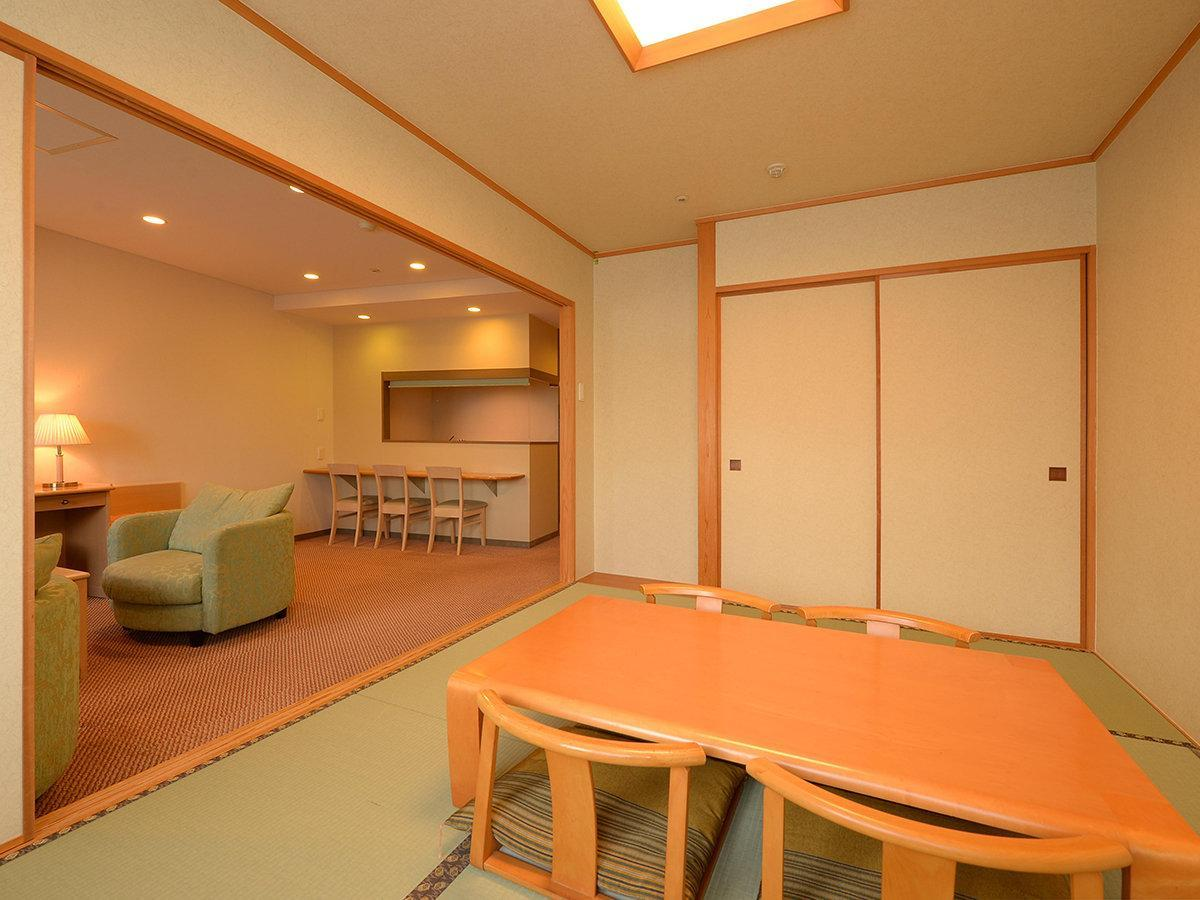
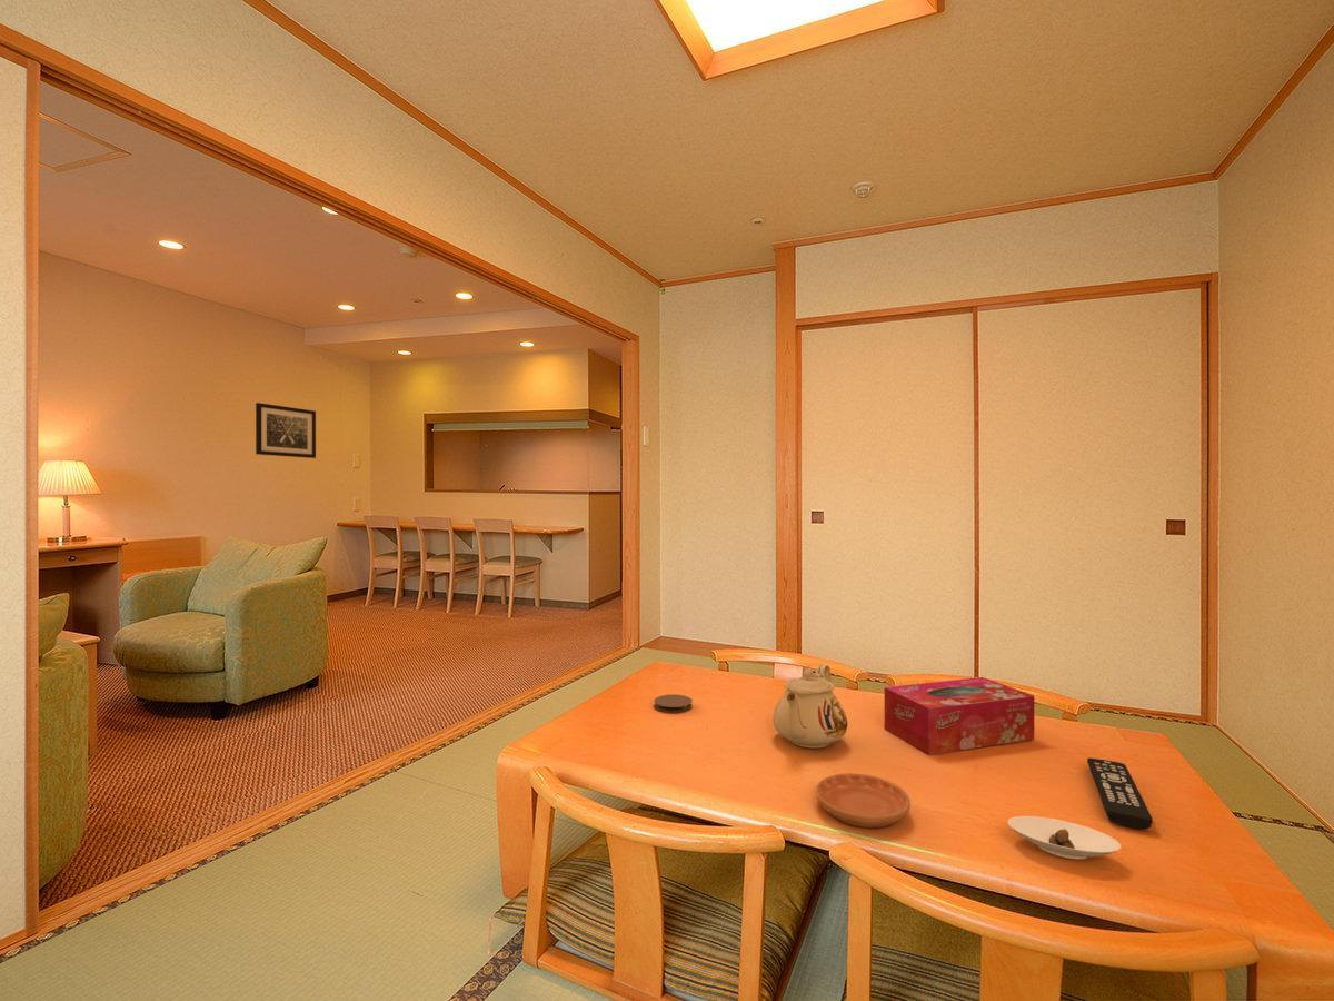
+ tissue box [884,676,1035,755]
+ remote control [1086,757,1154,830]
+ coaster [654,693,693,714]
+ wall art [255,402,317,459]
+ teapot [771,663,848,750]
+ saucer [815,772,912,829]
+ saucer [1007,815,1122,861]
